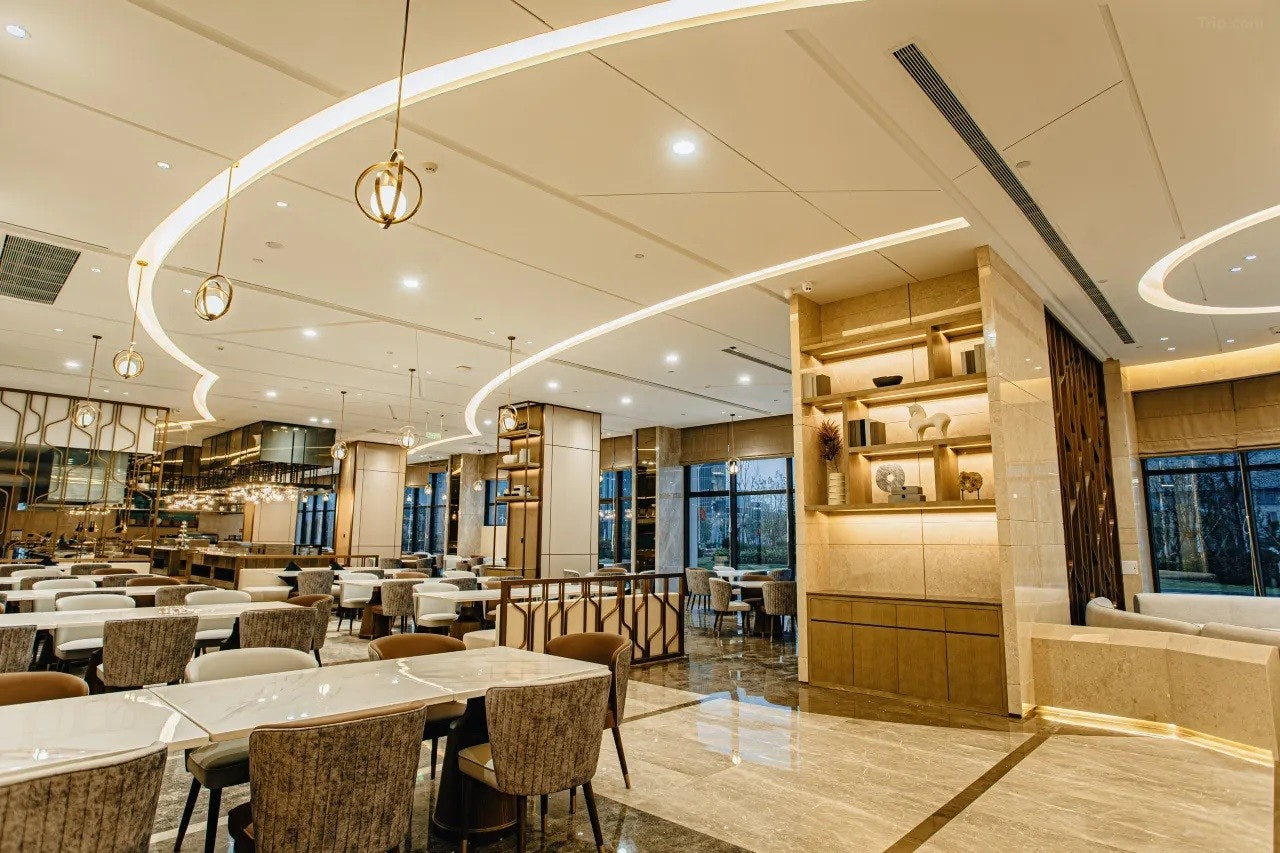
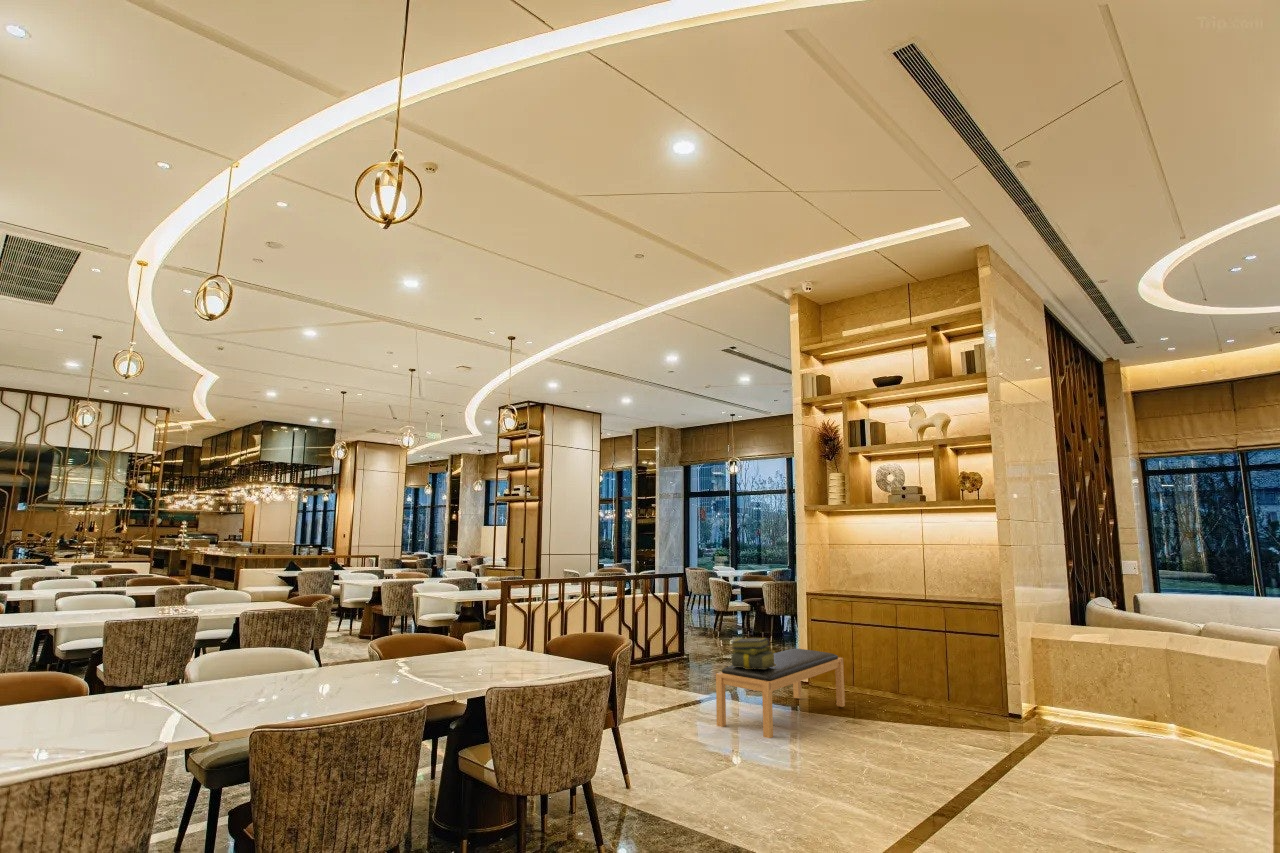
+ bench [715,647,846,739]
+ stack of books [730,637,776,669]
